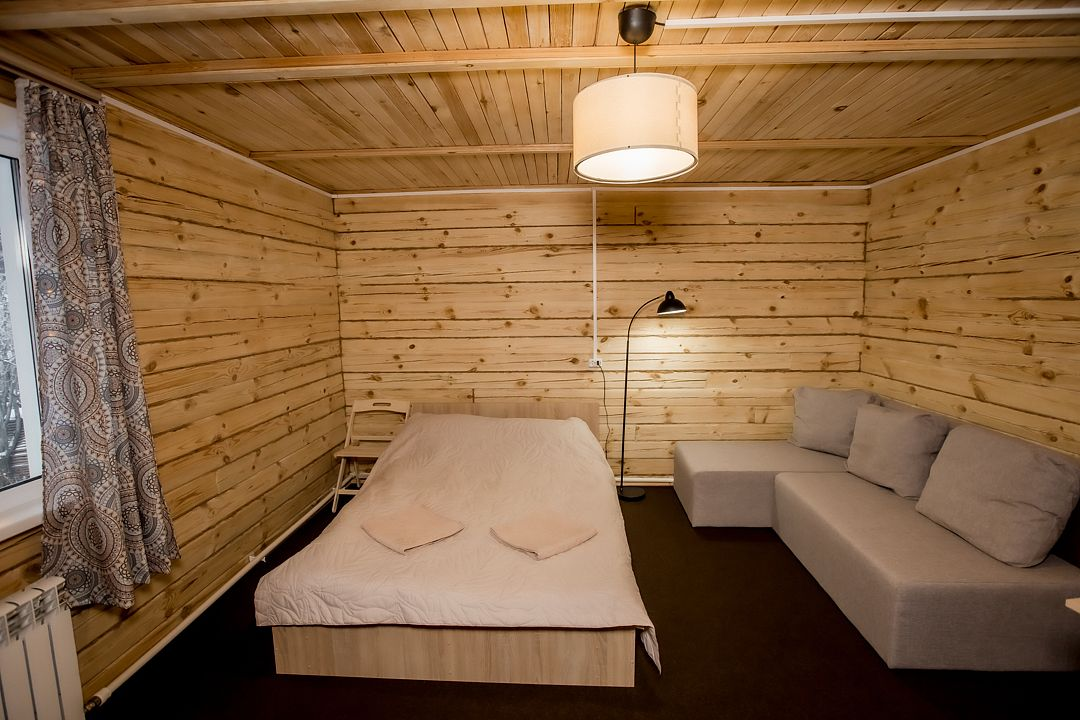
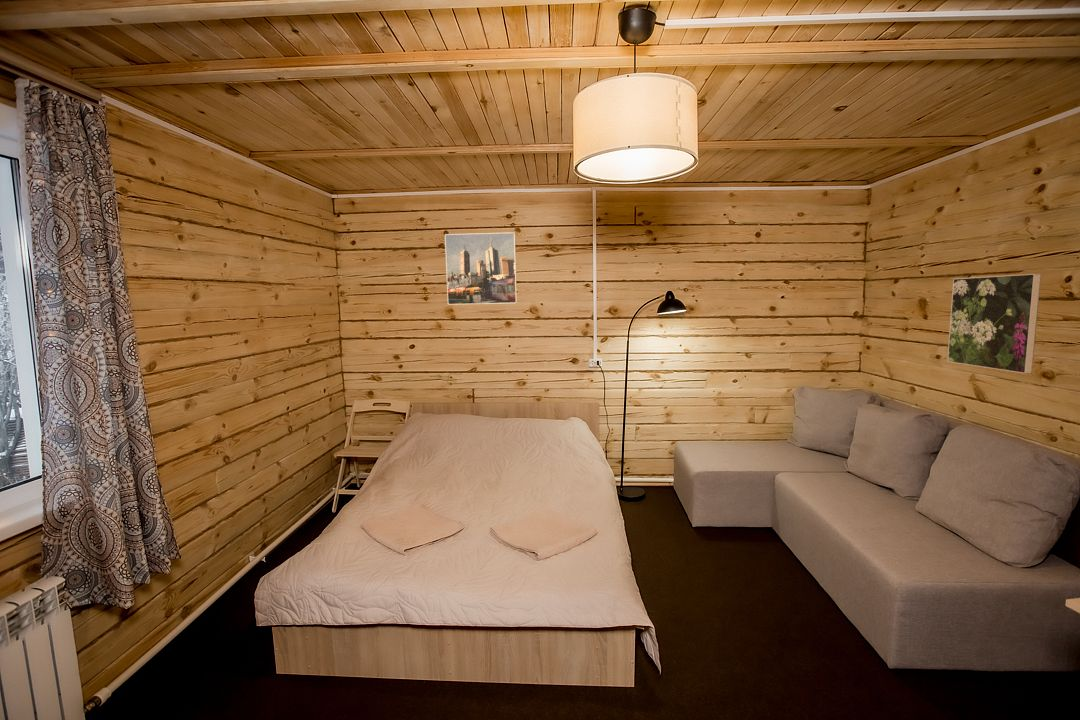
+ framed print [946,273,1042,375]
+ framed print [444,231,518,306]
